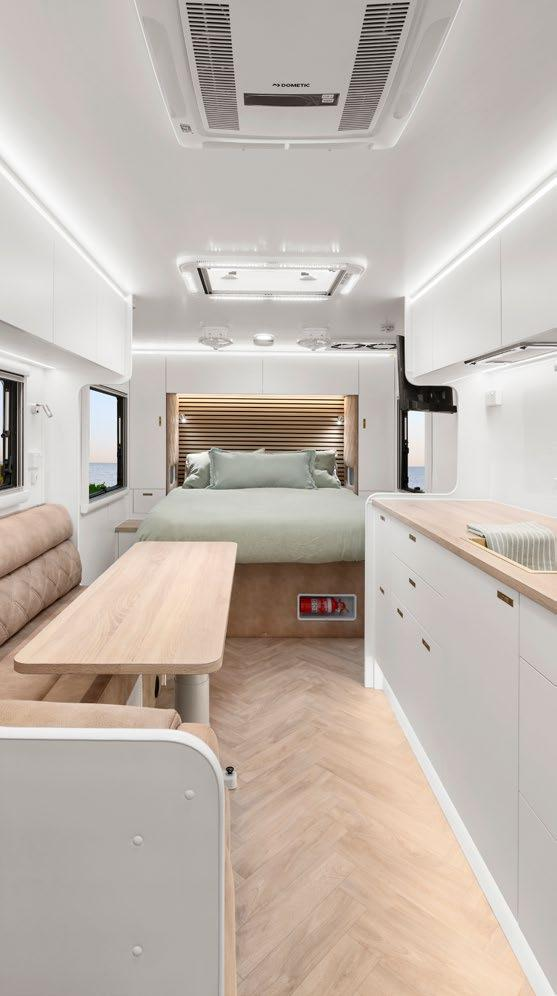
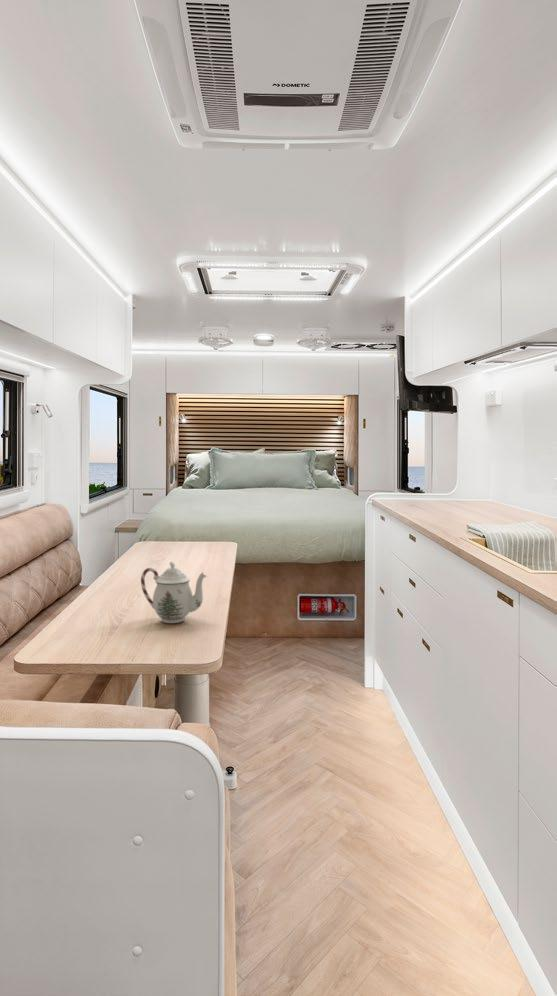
+ teapot [140,561,208,624]
